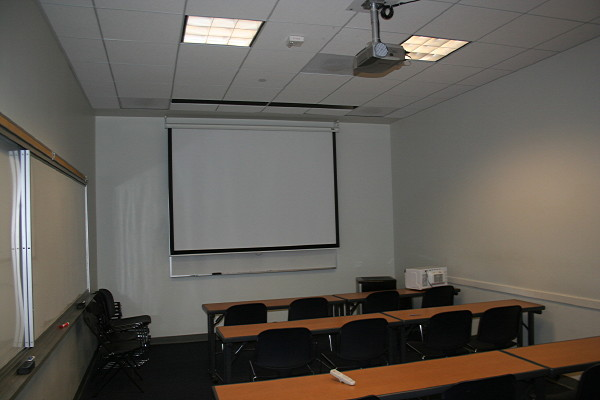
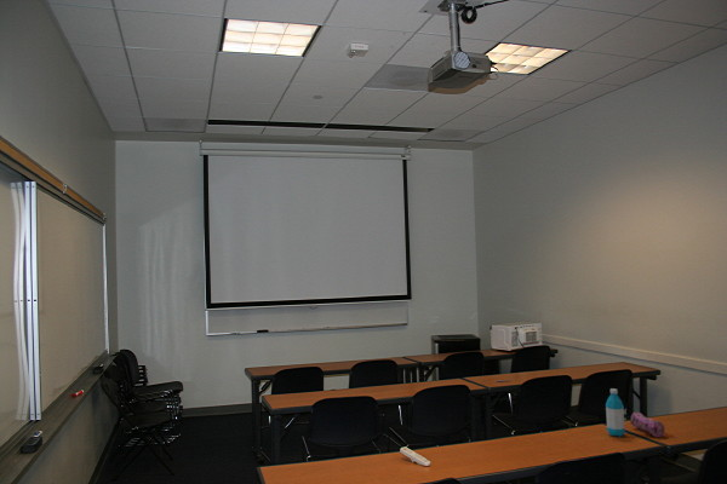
+ pencil case [629,410,666,438]
+ water bottle [605,387,626,438]
